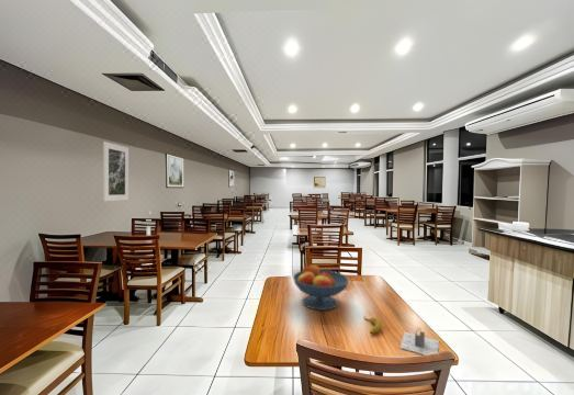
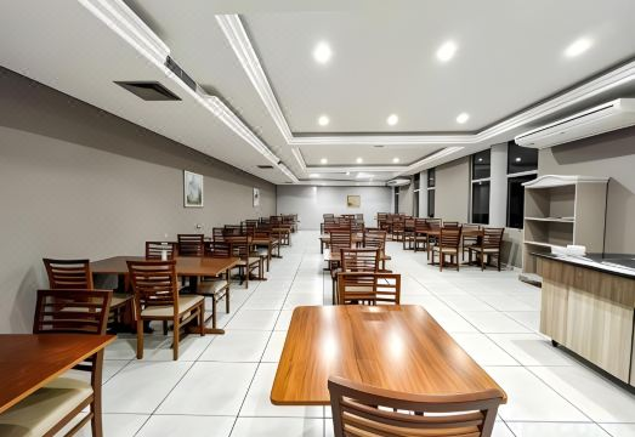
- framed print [102,140,130,202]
- fruit bowl [292,262,350,312]
- banana [363,315,383,335]
- napkin holder [398,326,440,356]
